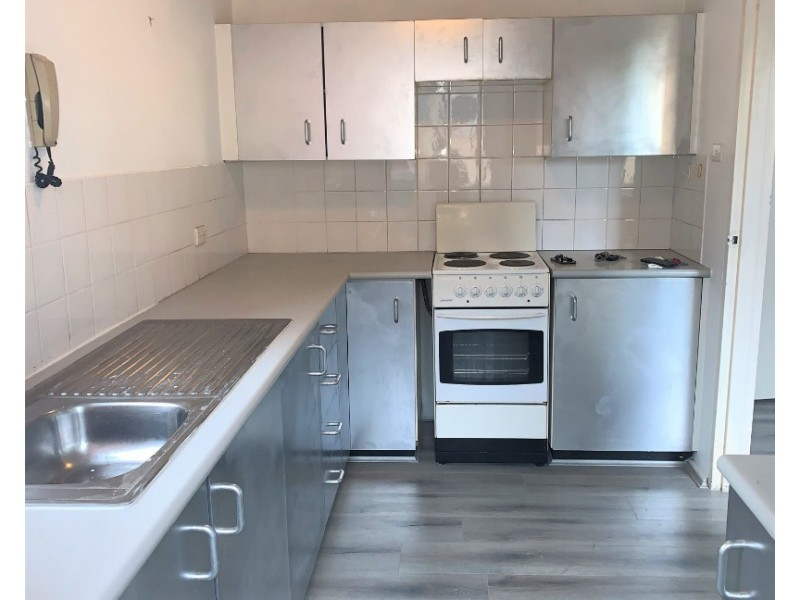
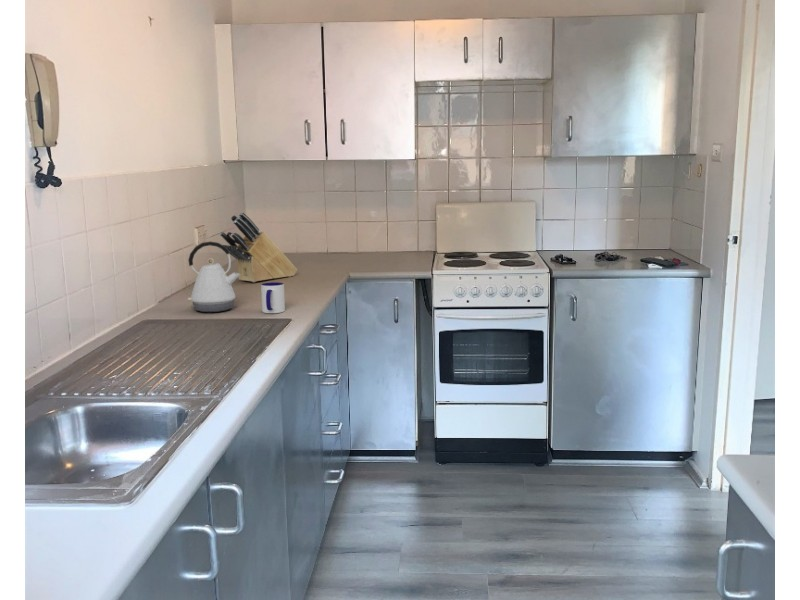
+ mug [260,281,286,314]
+ knife block [219,211,298,283]
+ kettle [187,240,240,313]
